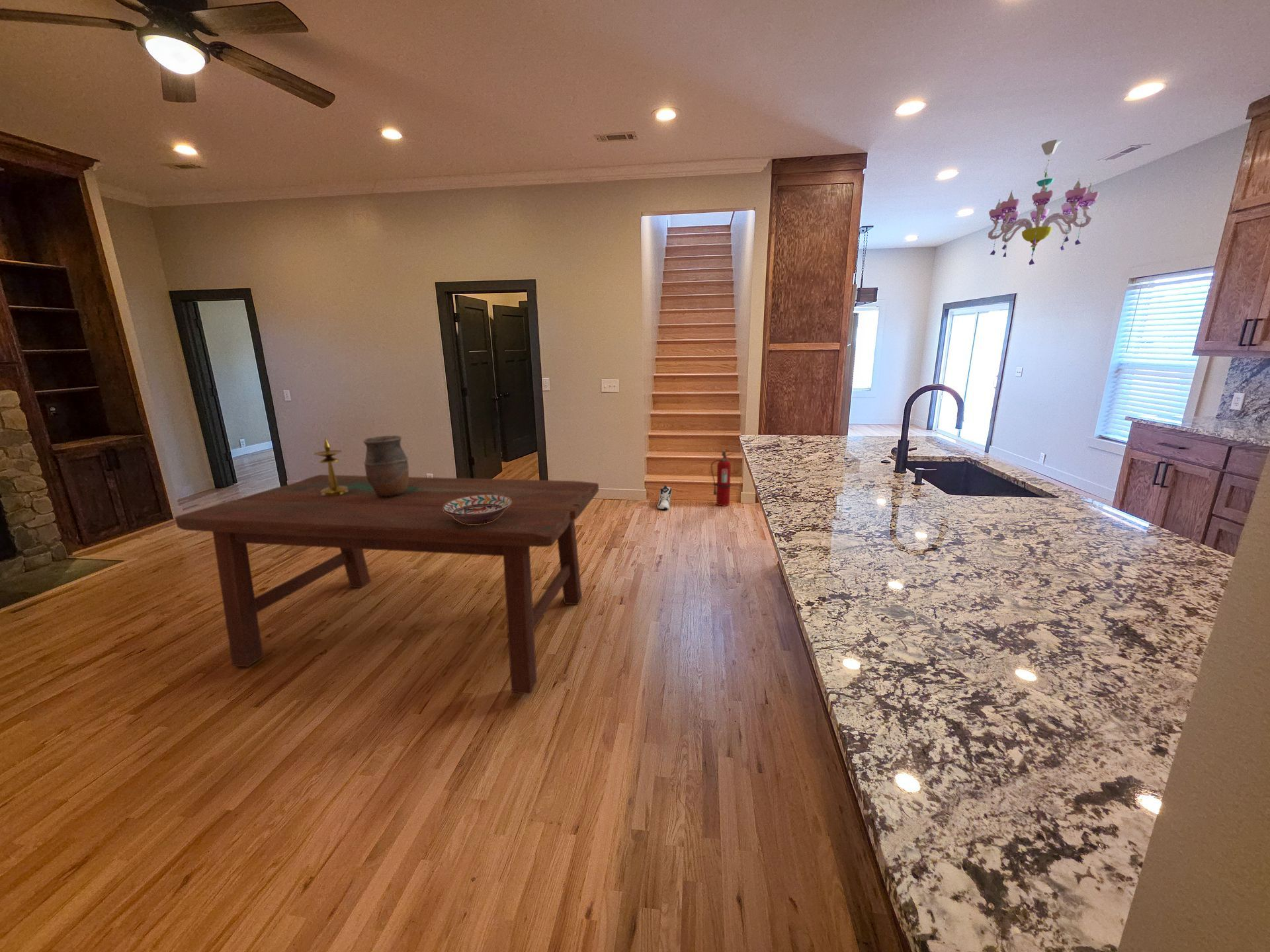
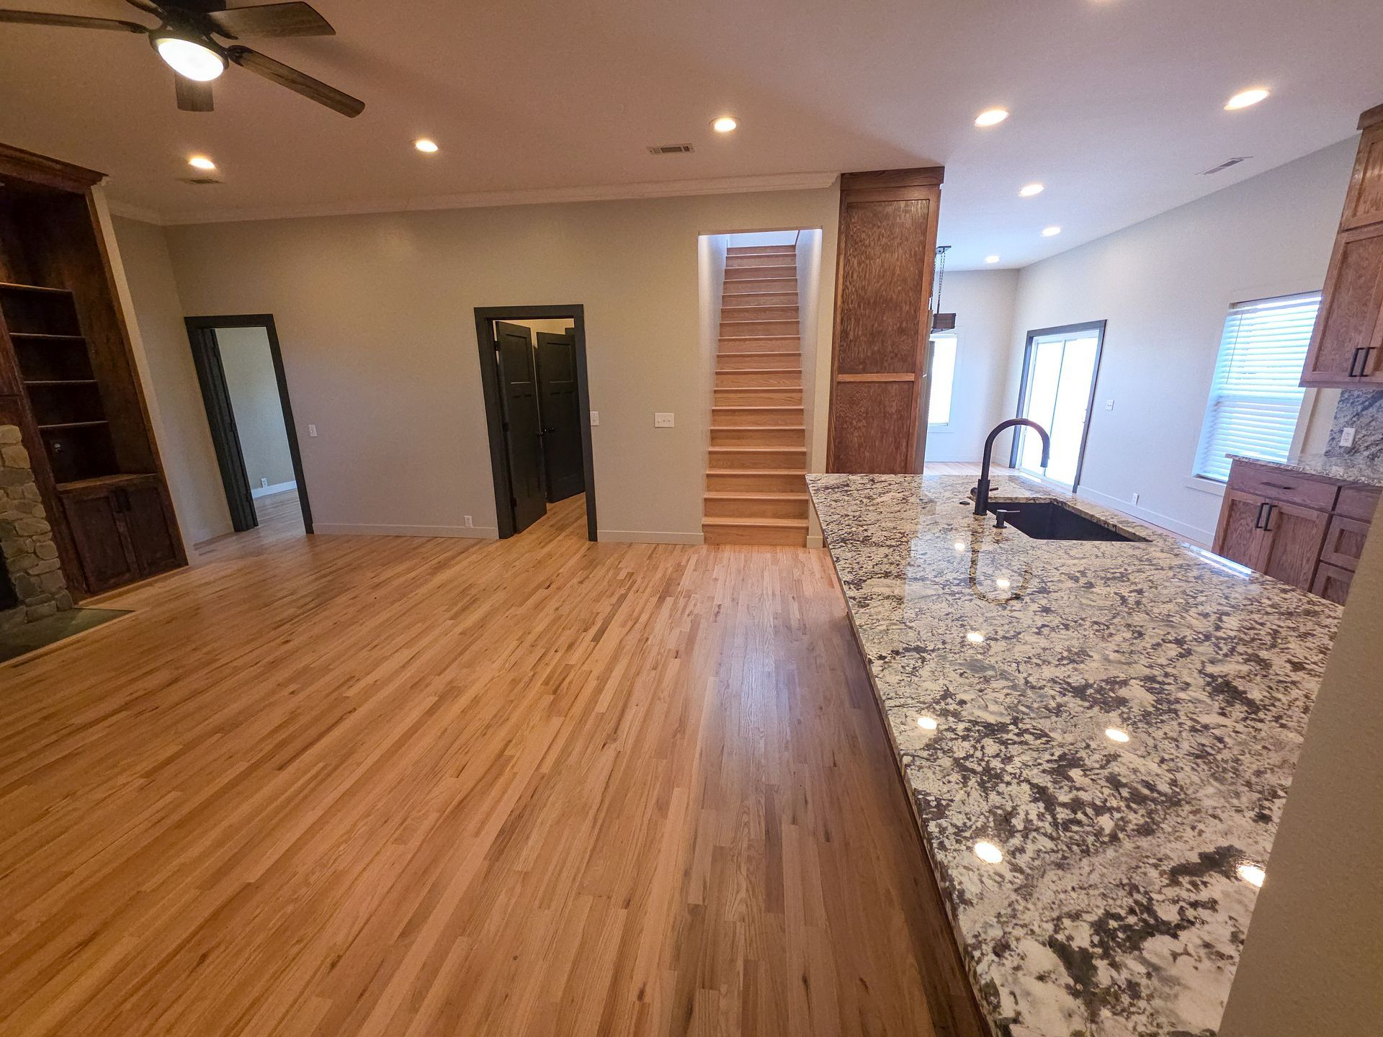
- chandelier [988,139,1100,266]
- vase [362,435,409,496]
- dining table [175,474,599,695]
- sneaker [657,485,672,510]
- fire extinguisher [710,451,736,507]
- decorative bowl [443,495,511,524]
- candlestick [313,437,349,496]
